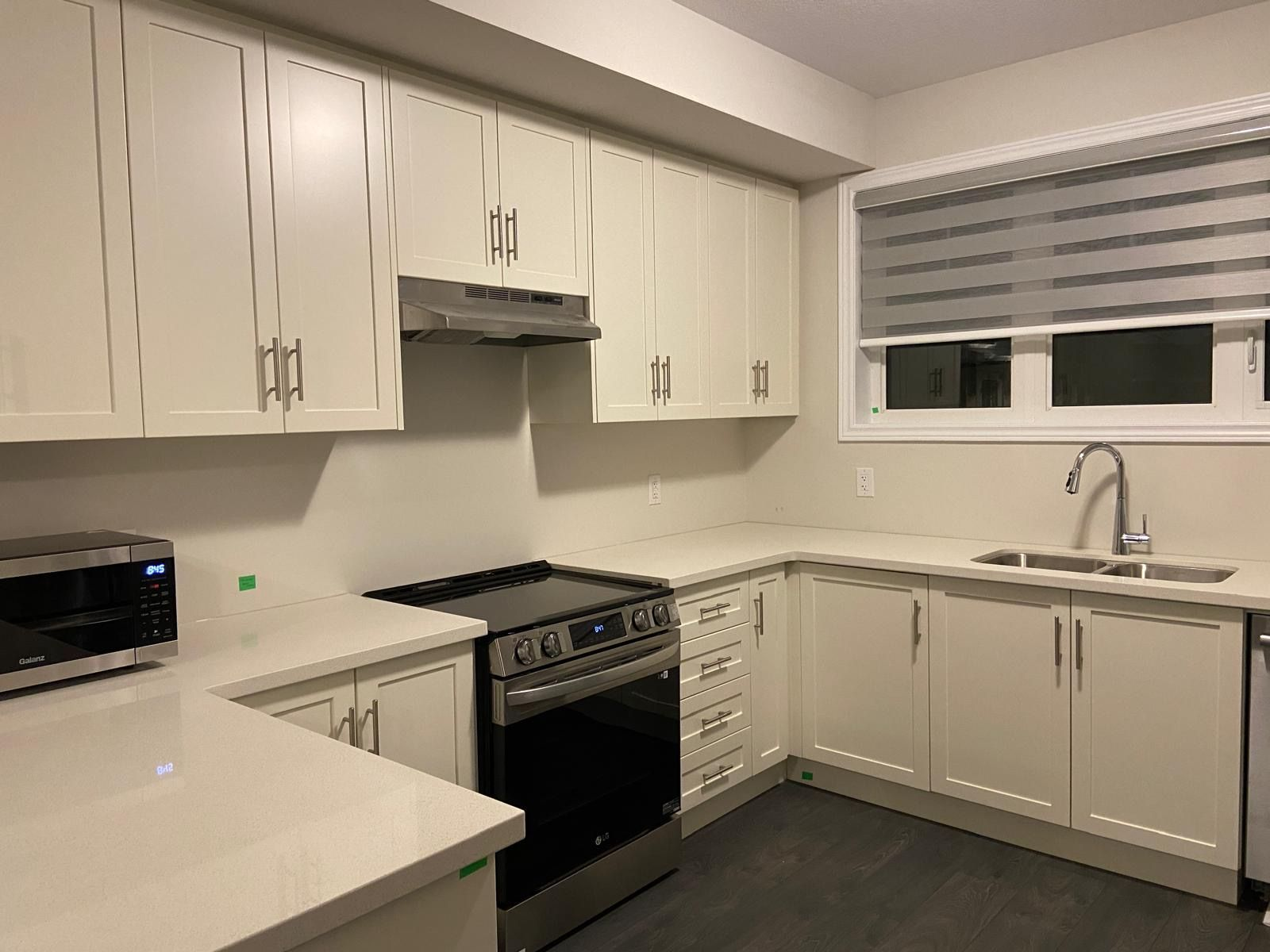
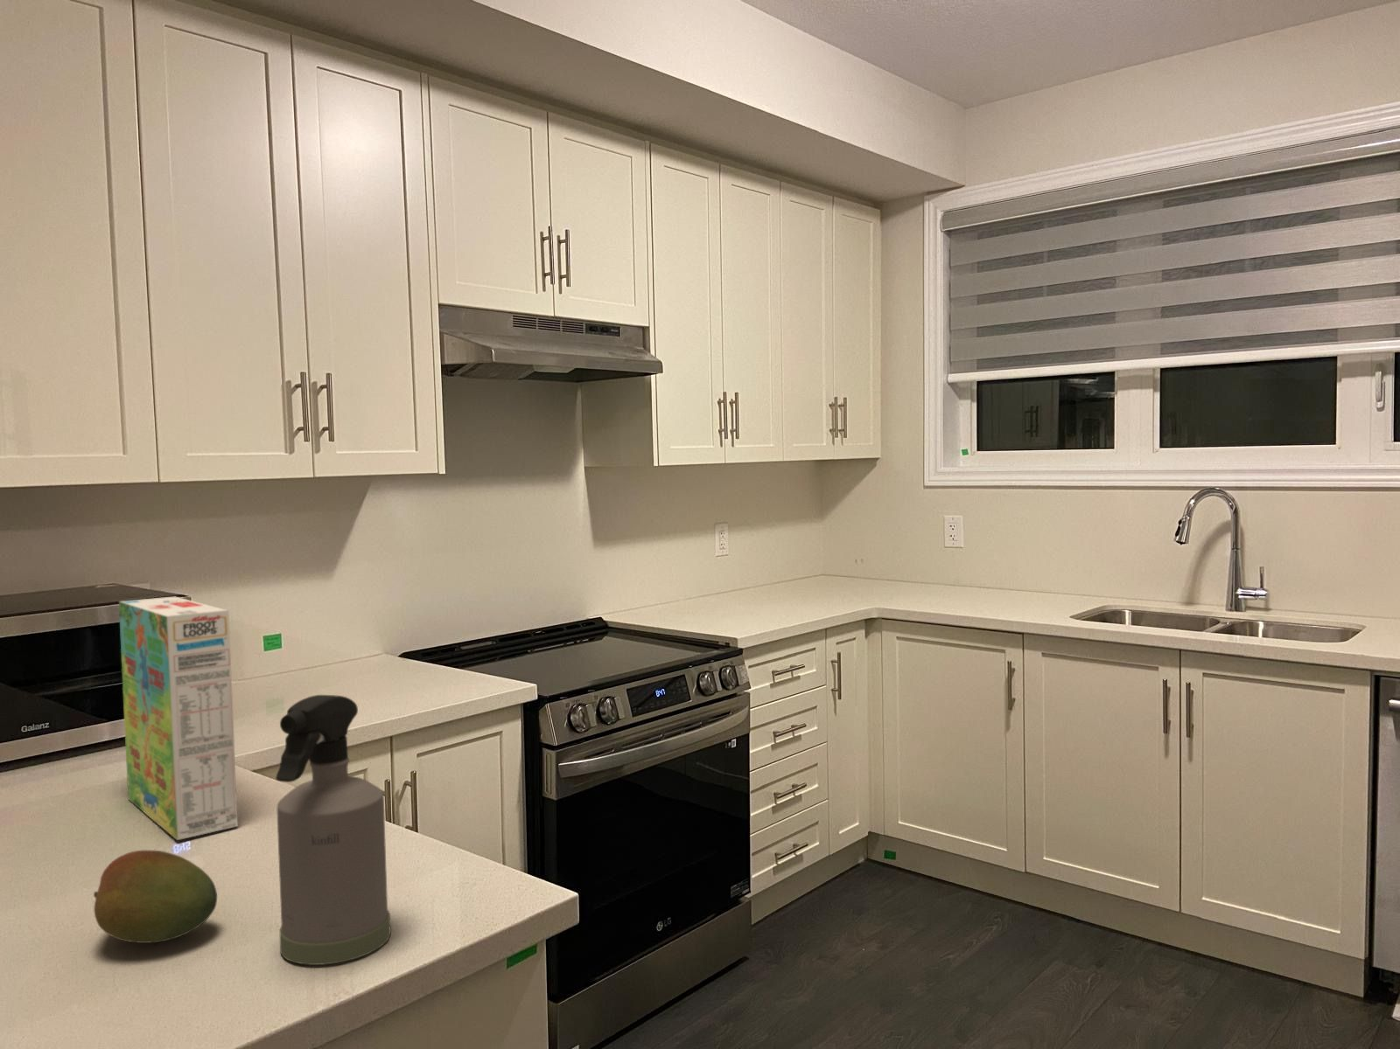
+ spray bottle [274,694,392,966]
+ fruit [93,850,218,944]
+ cereal box [118,595,239,841]
